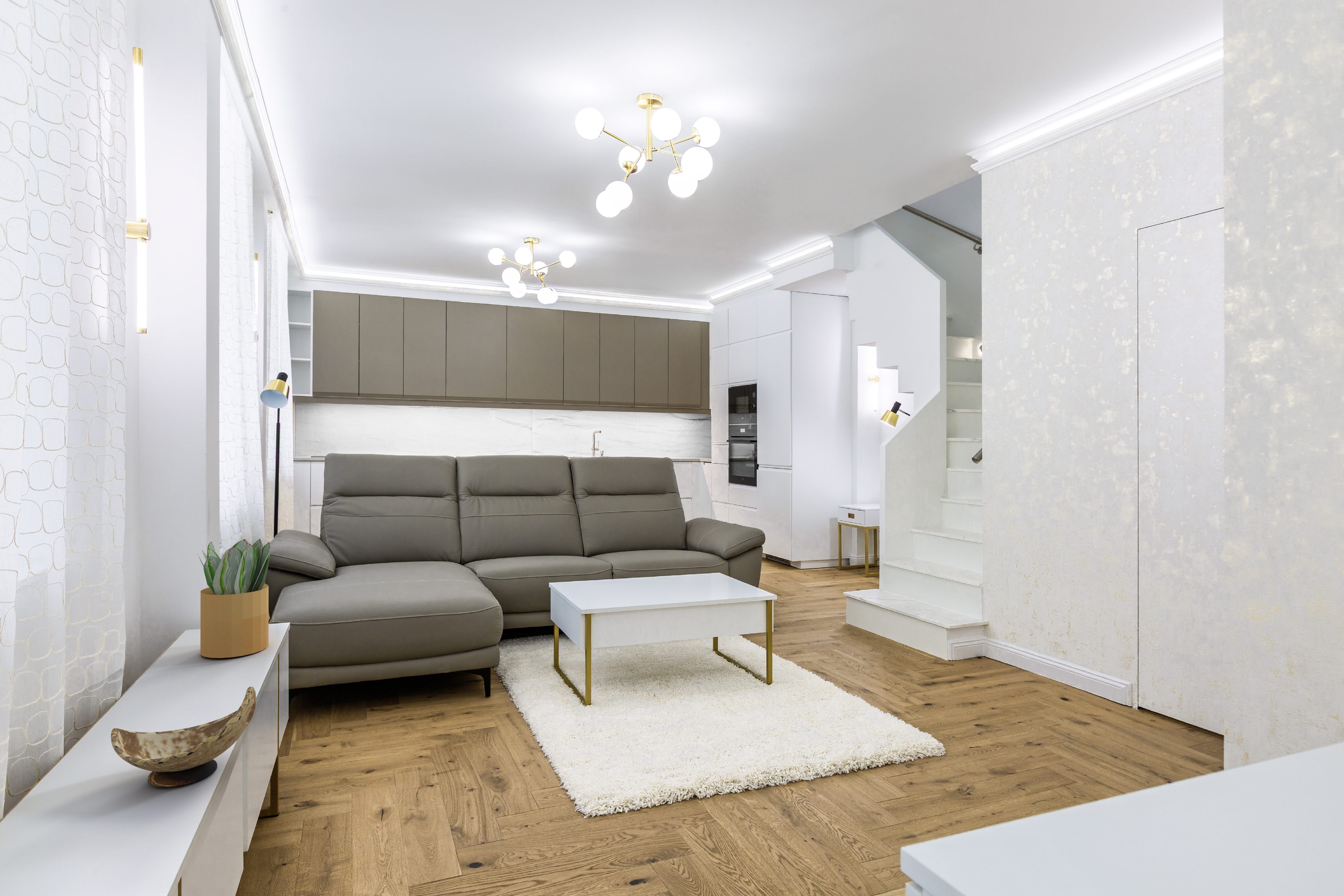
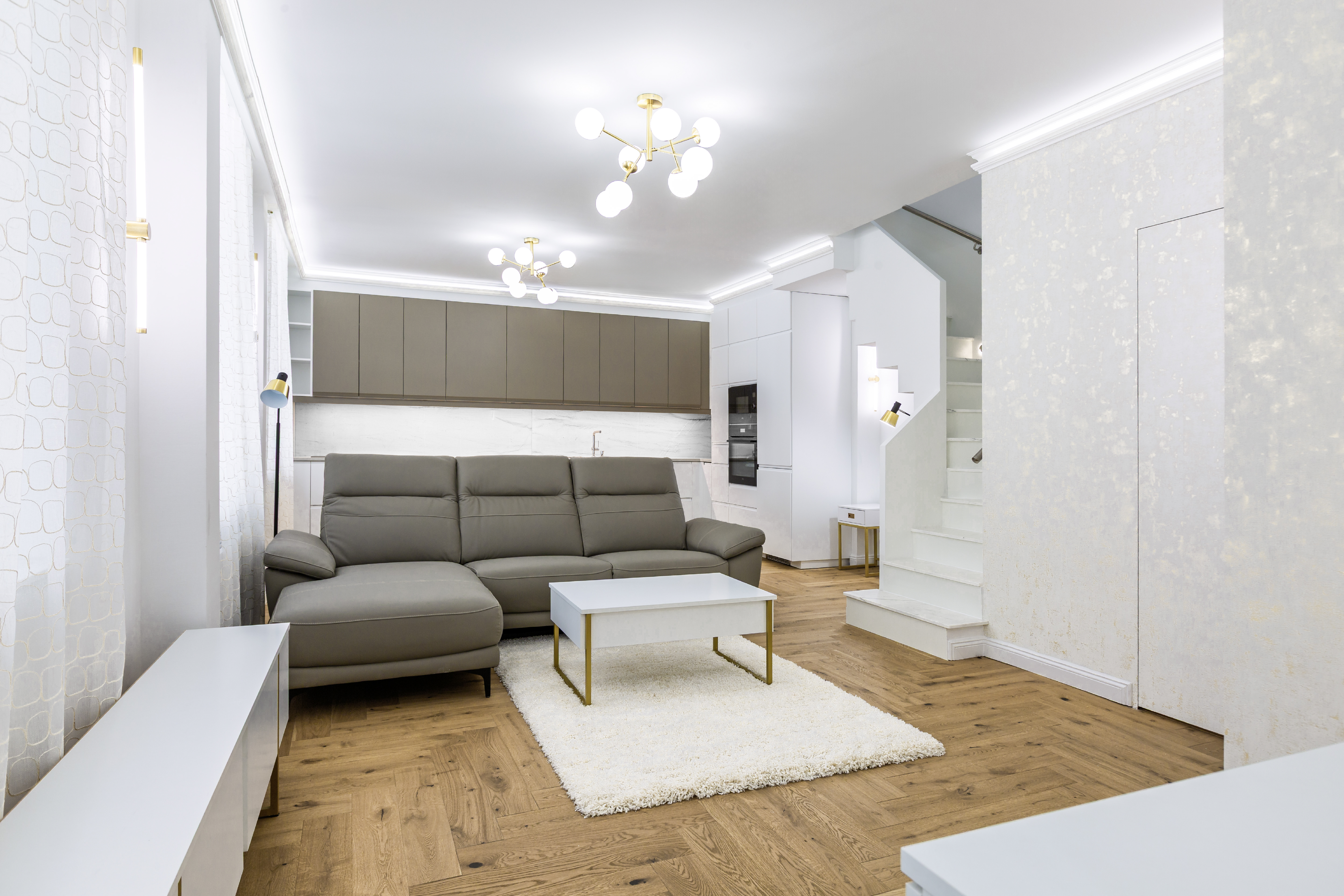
- decorative bowl [111,686,256,787]
- potted plant [197,539,271,658]
